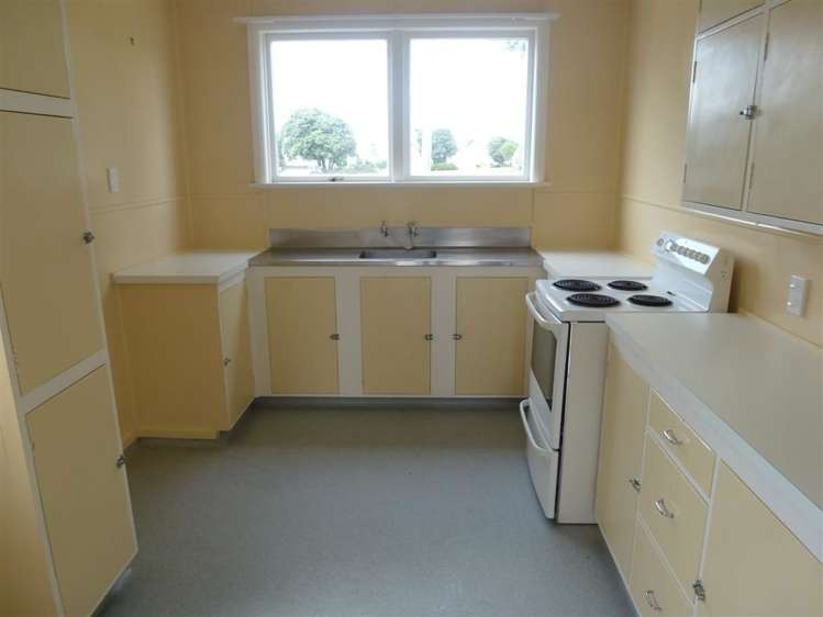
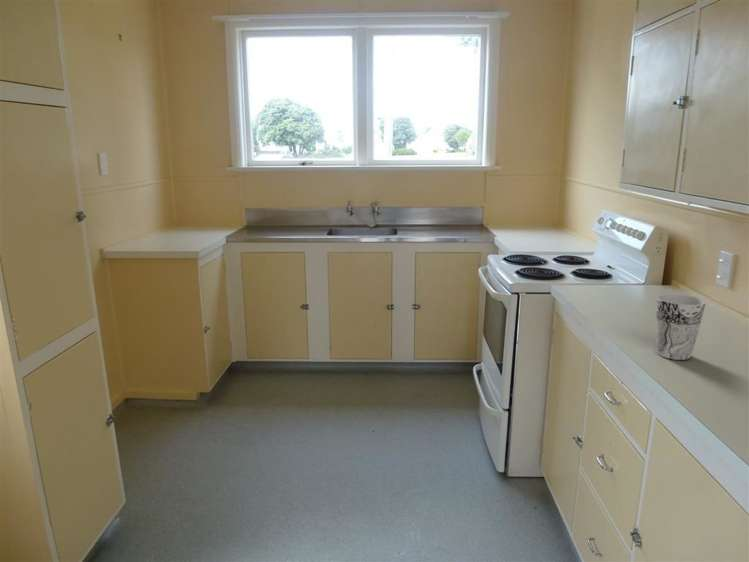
+ cup [655,293,707,361]
